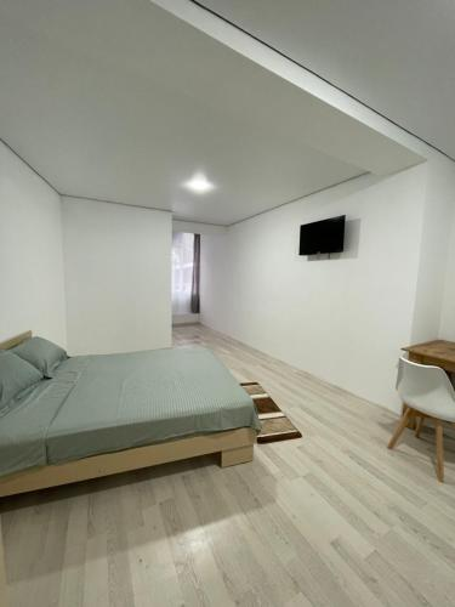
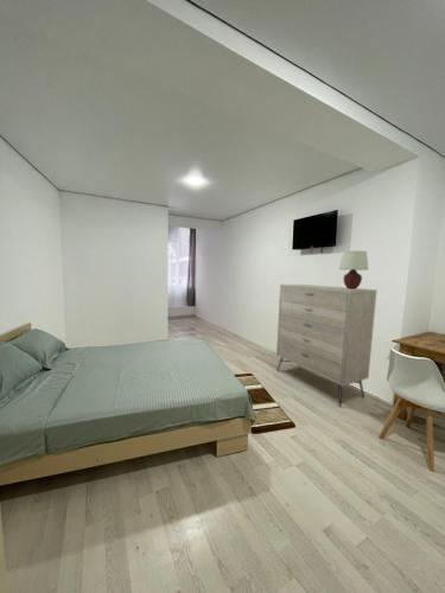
+ table lamp [337,250,369,289]
+ dresser [275,283,379,408]
